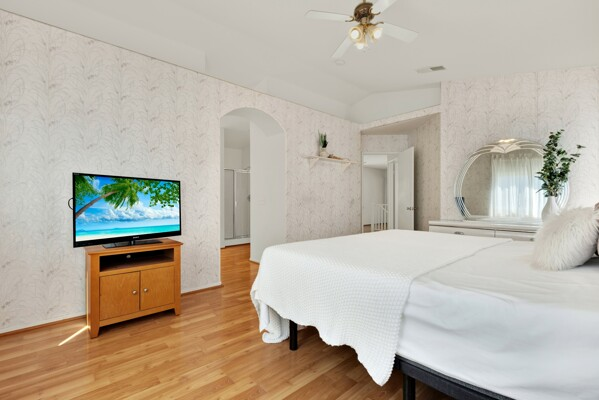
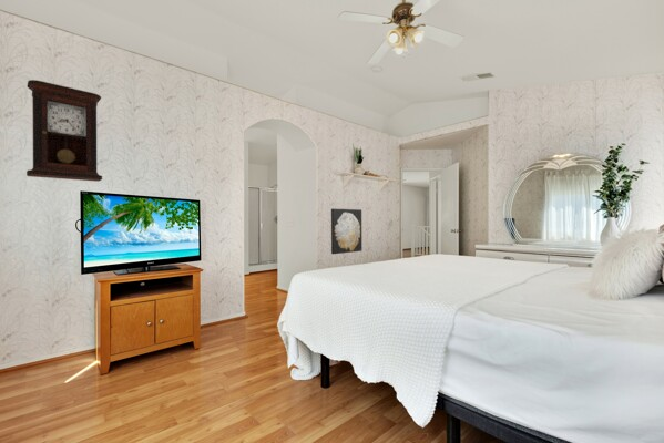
+ pendulum clock [25,79,103,183]
+ wall art [330,207,364,255]
